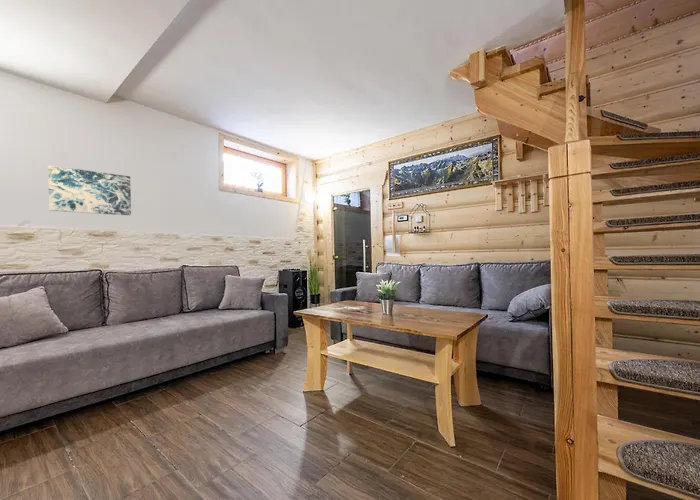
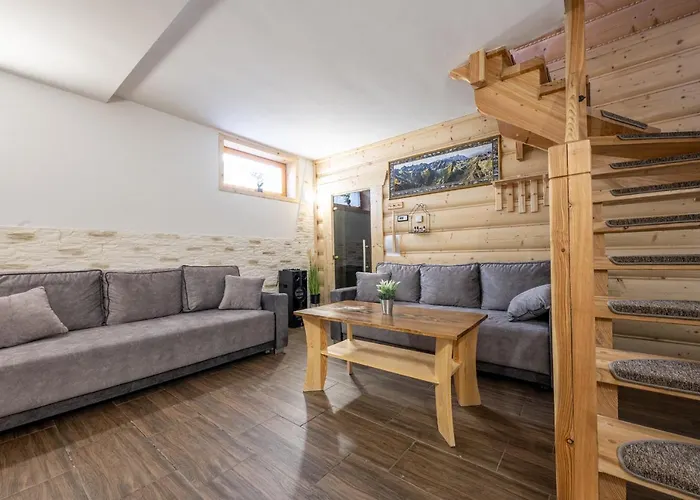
- wall art [47,165,132,216]
